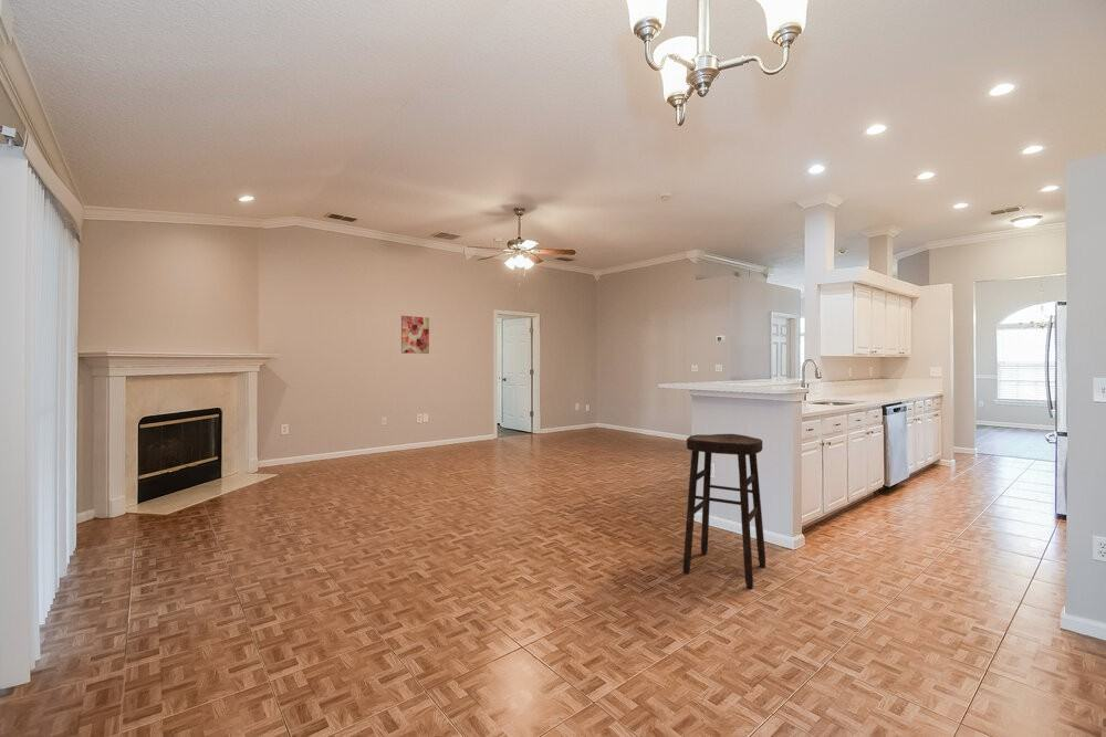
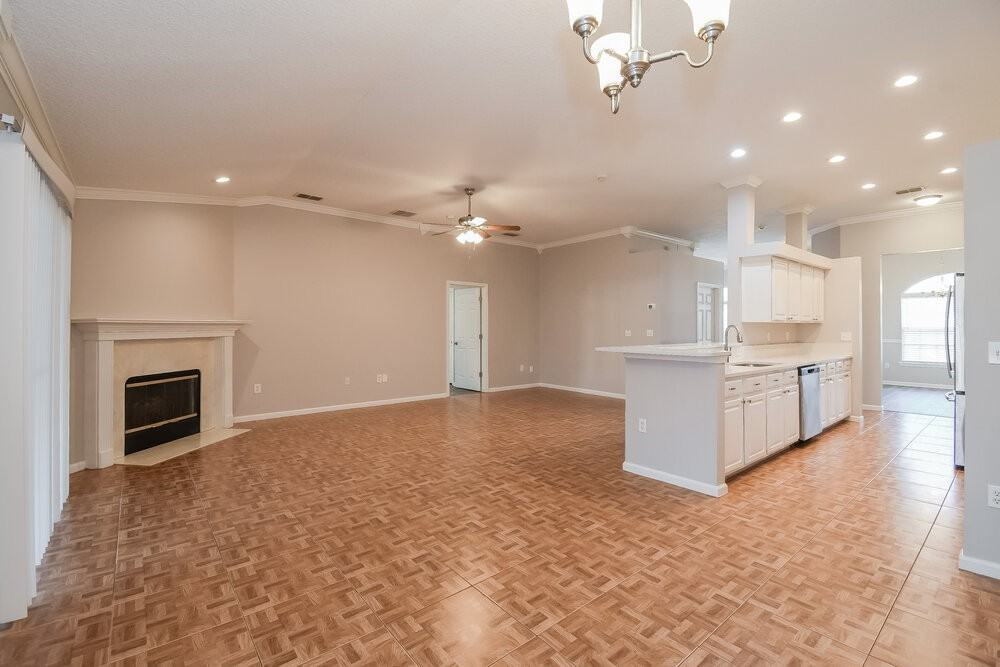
- wall art [400,315,430,355]
- stool [682,433,766,589]
